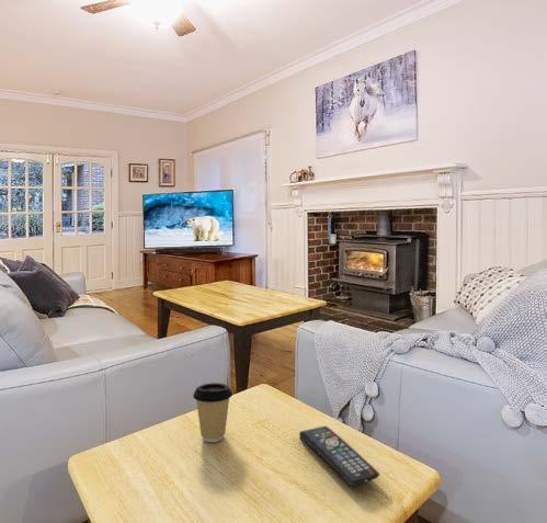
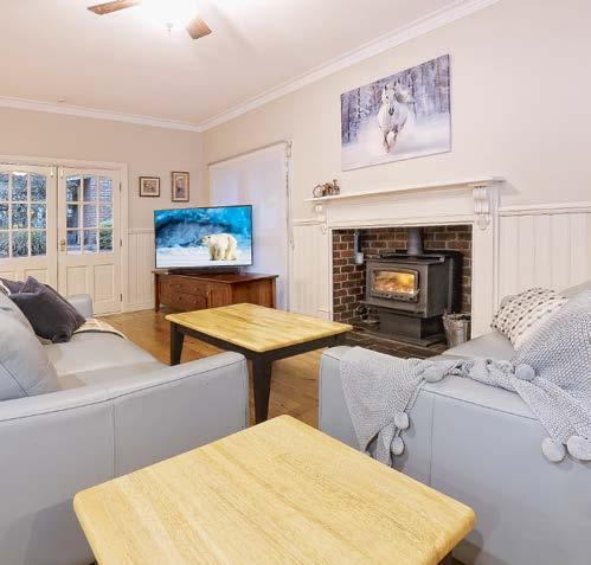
- coffee cup [192,382,233,443]
- remote control [298,425,380,487]
